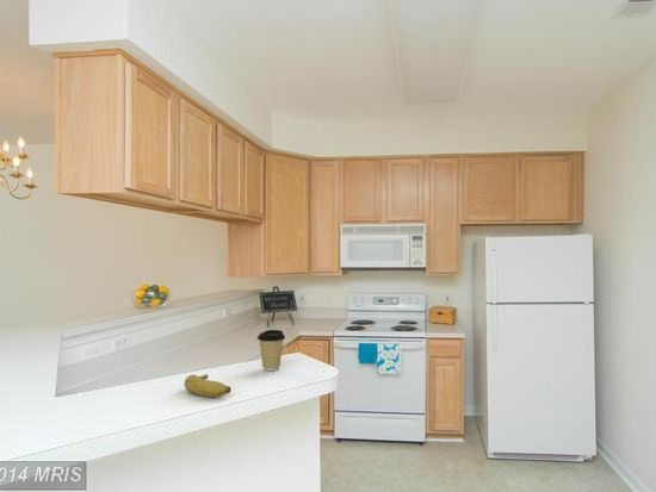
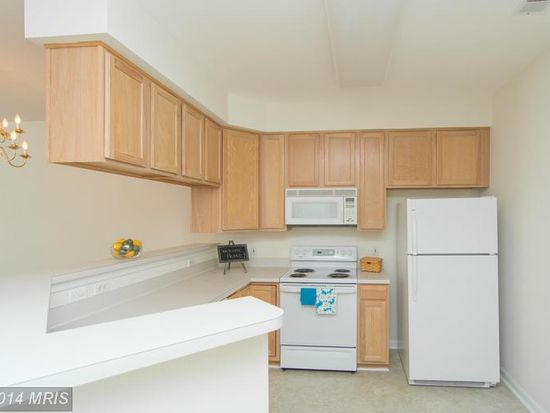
- coffee cup [256,329,286,372]
- banana [184,373,233,399]
